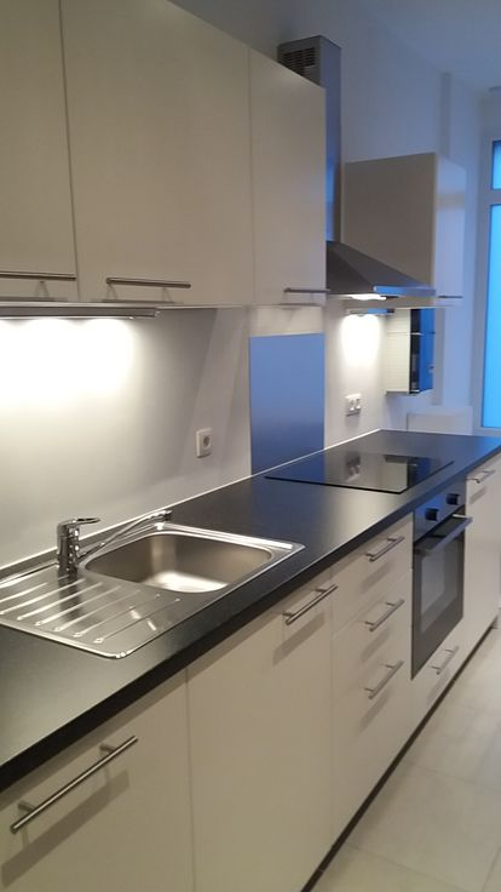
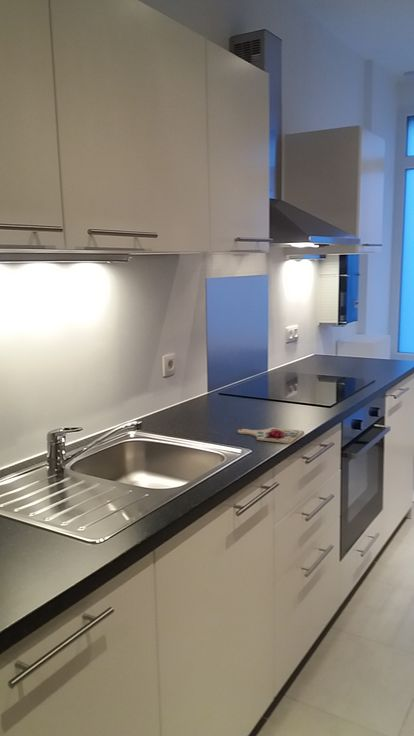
+ cutting board [237,427,305,445]
